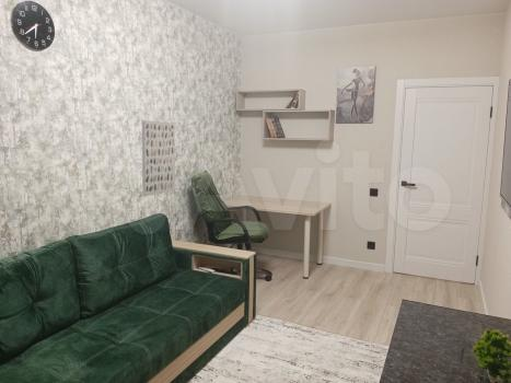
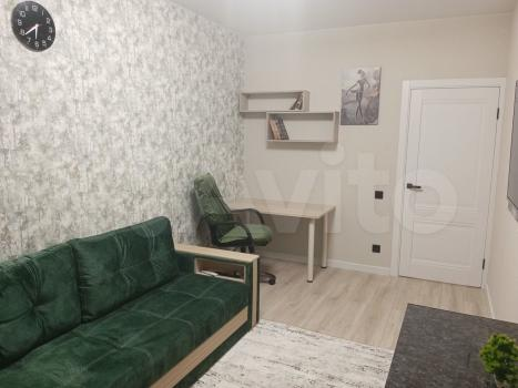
- wall art [141,119,176,197]
